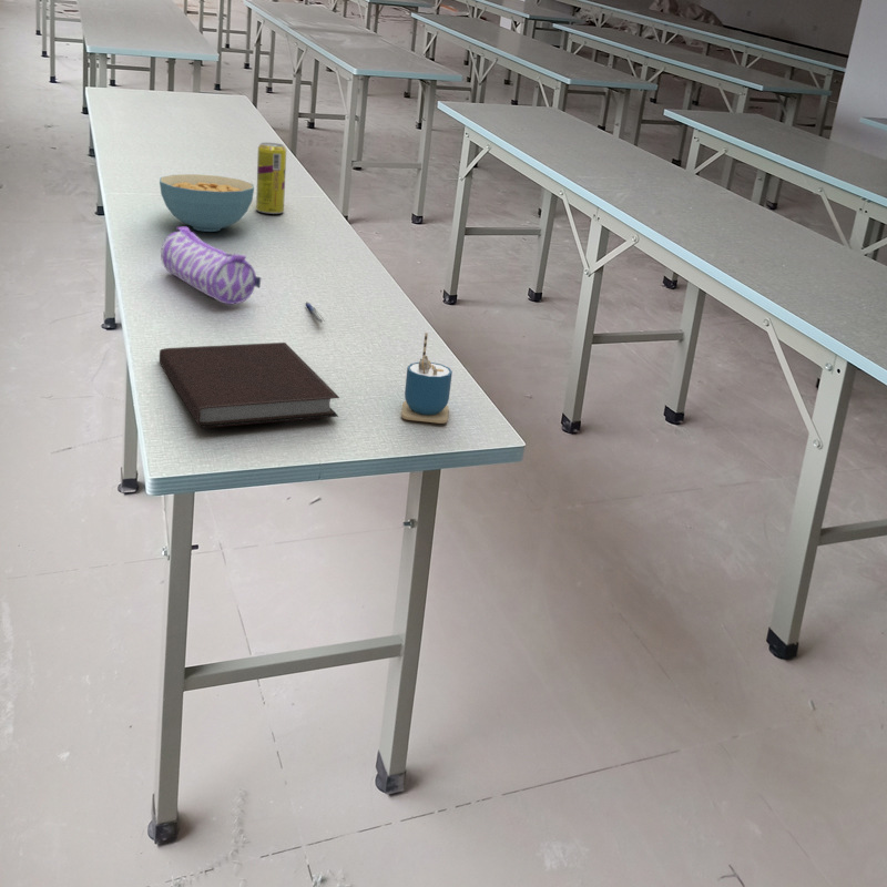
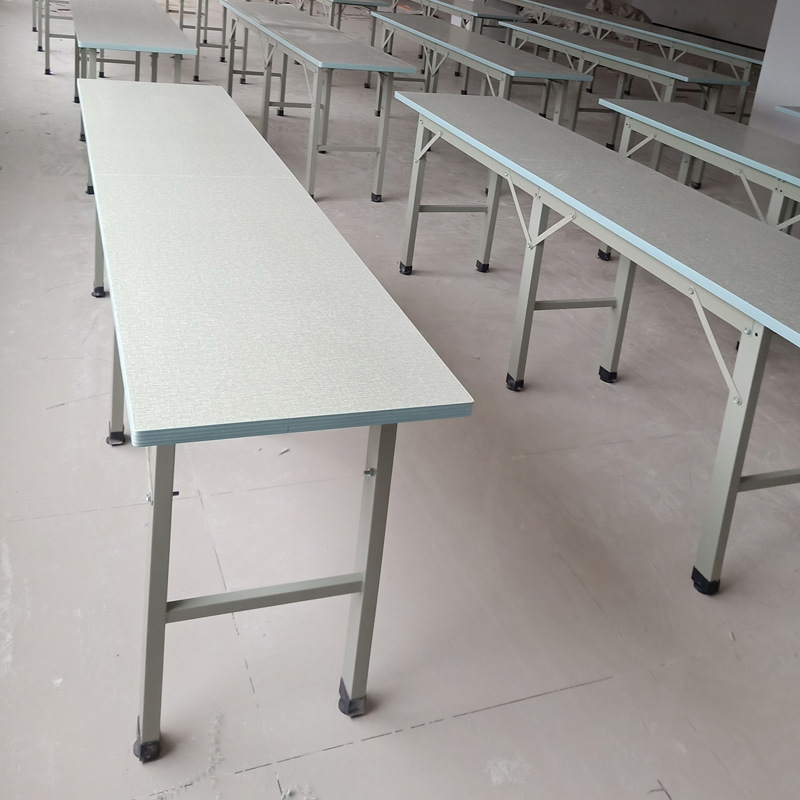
- cereal bowl [159,173,255,233]
- beverage can [255,142,287,215]
- pen [304,300,326,324]
- pencil case [160,226,262,306]
- cup [400,332,453,425]
- notebook [159,341,340,428]
